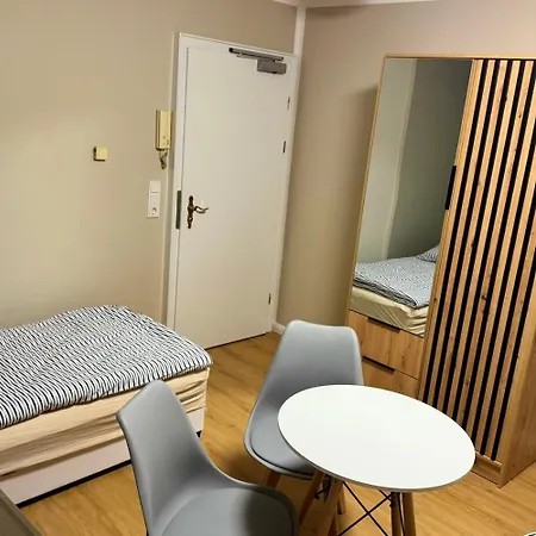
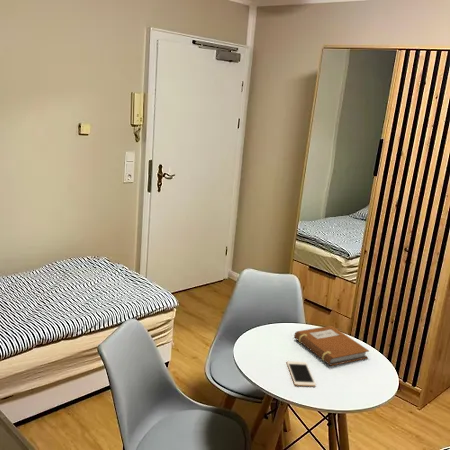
+ notebook [293,325,370,367]
+ cell phone [286,360,317,387]
